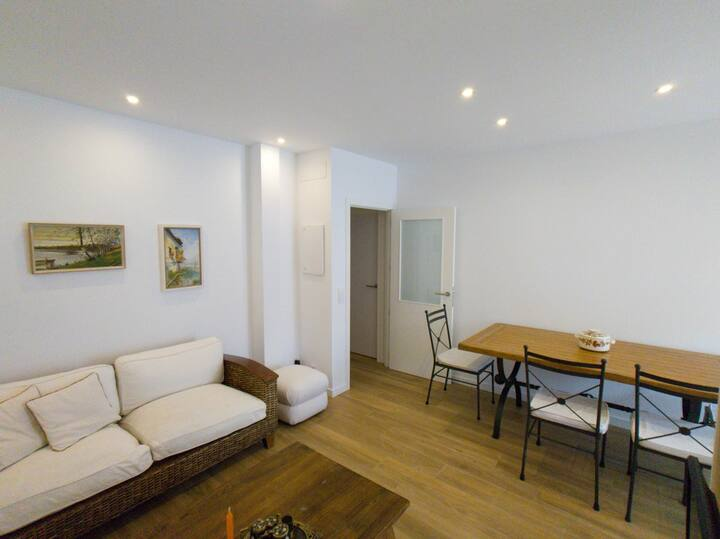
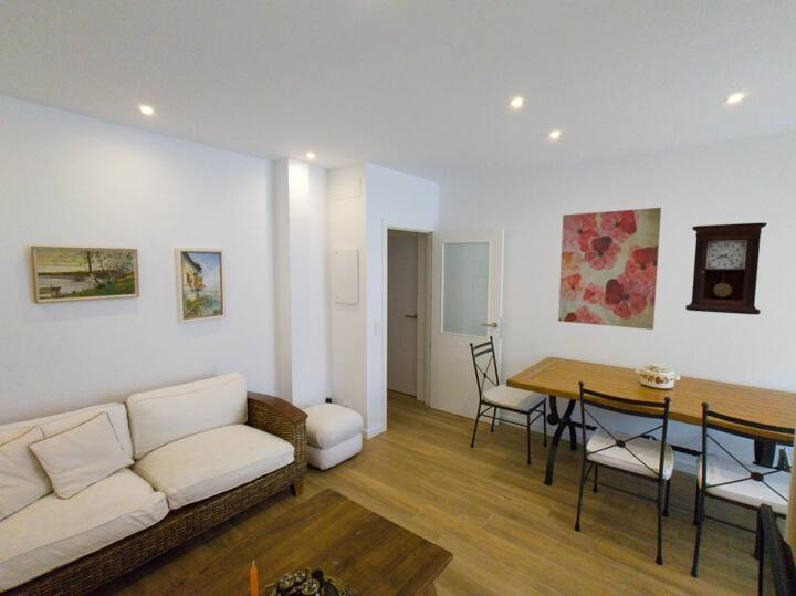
+ pendulum clock [684,222,768,315]
+ wall art [557,207,662,331]
